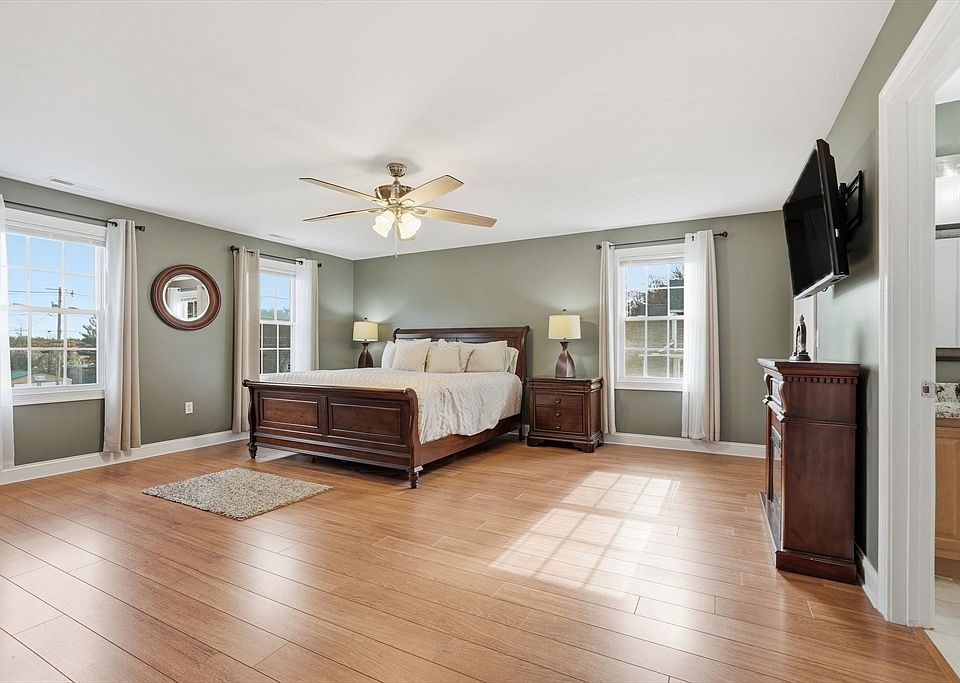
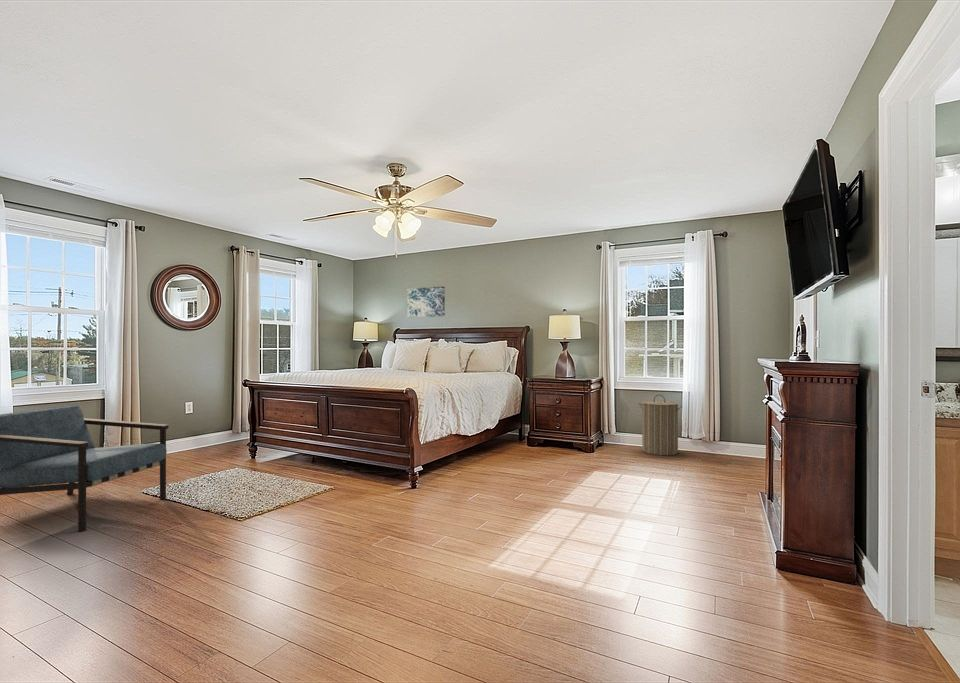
+ laundry hamper [637,394,683,456]
+ wall art [406,286,446,318]
+ armchair [0,404,170,533]
